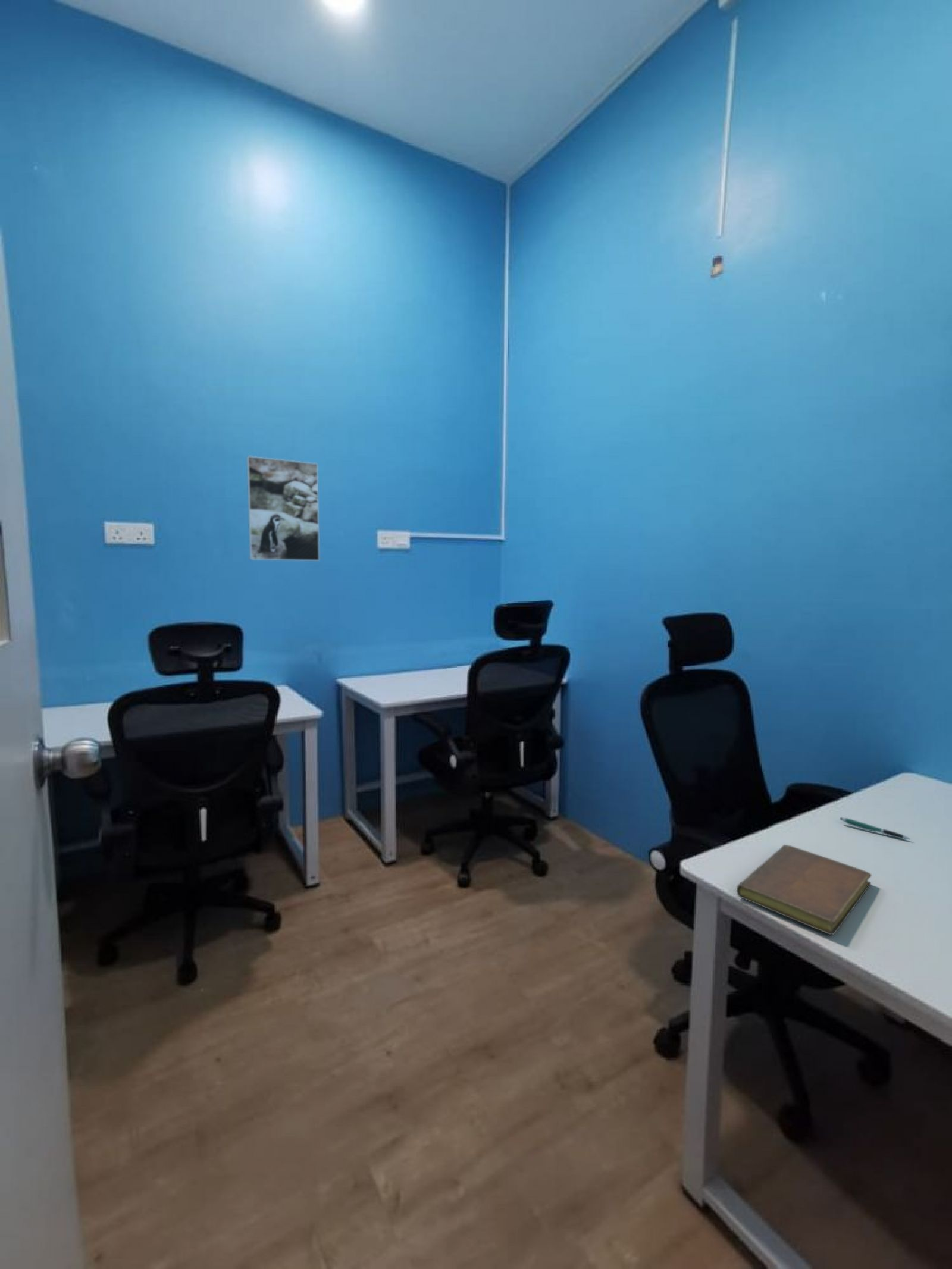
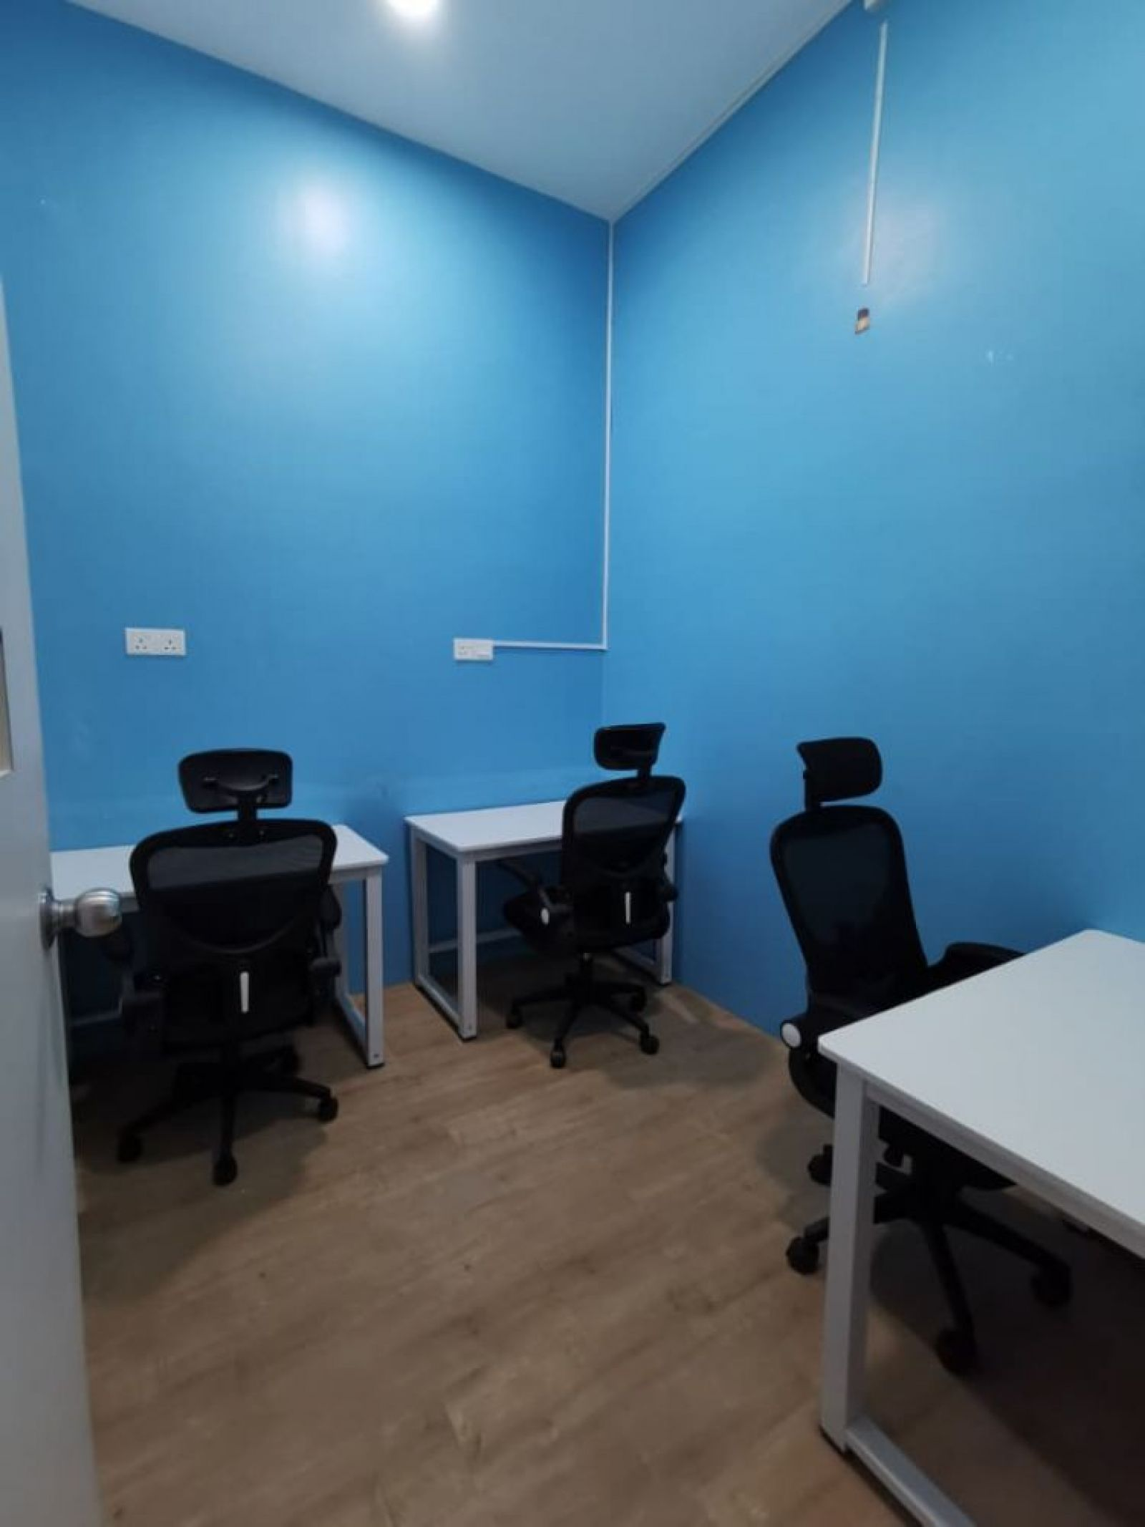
- notebook [736,844,872,935]
- pen [840,817,911,840]
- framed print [246,455,320,562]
